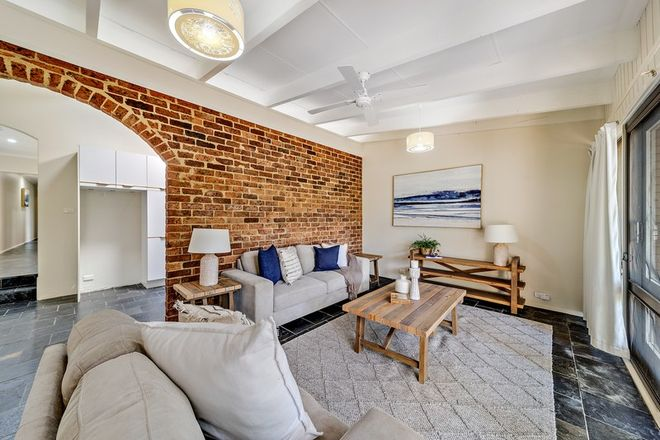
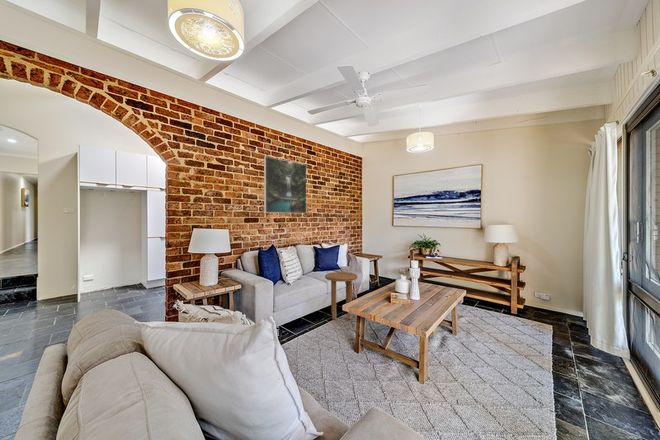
+ side table [324,271,358,321]
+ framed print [263,155,308,215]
